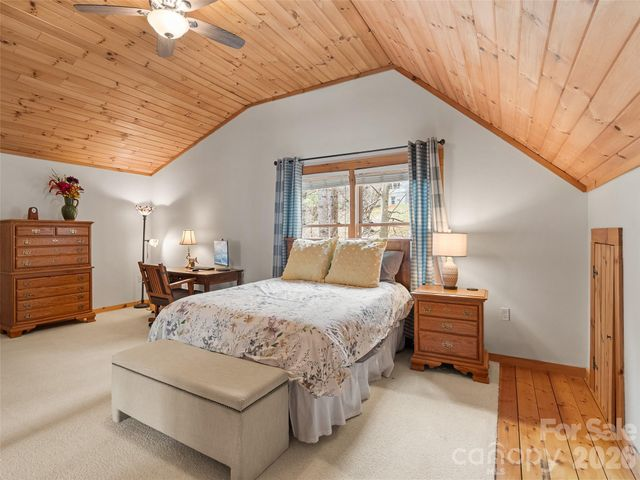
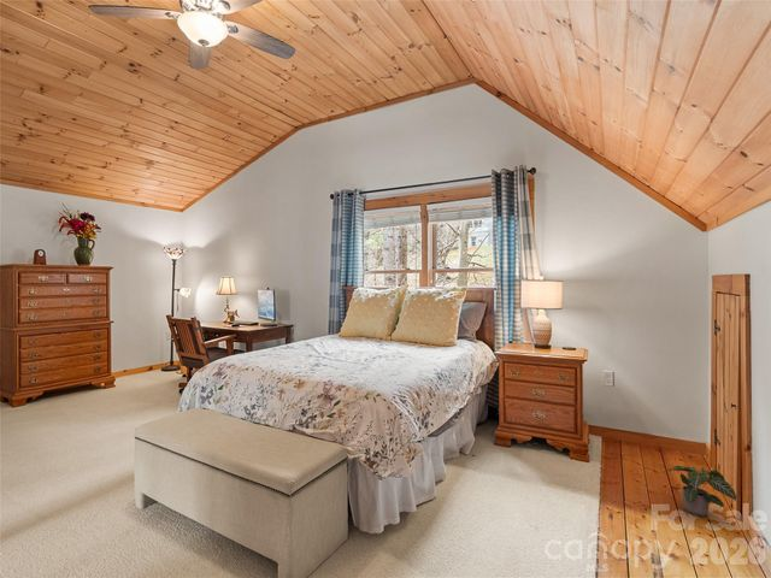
+ potted plant [667,465,737,517]
